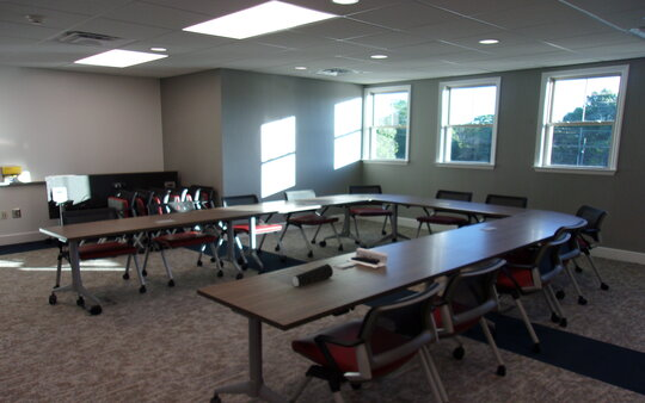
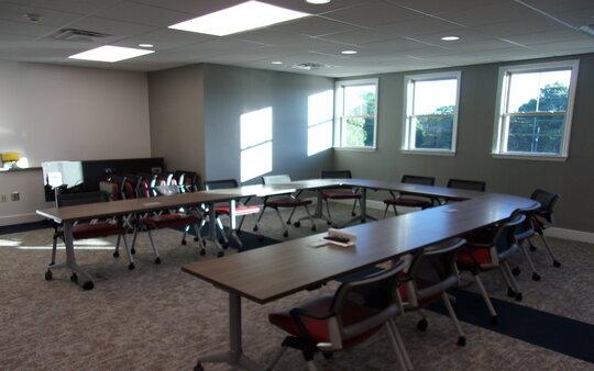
- speaker [291,262,334,287]
